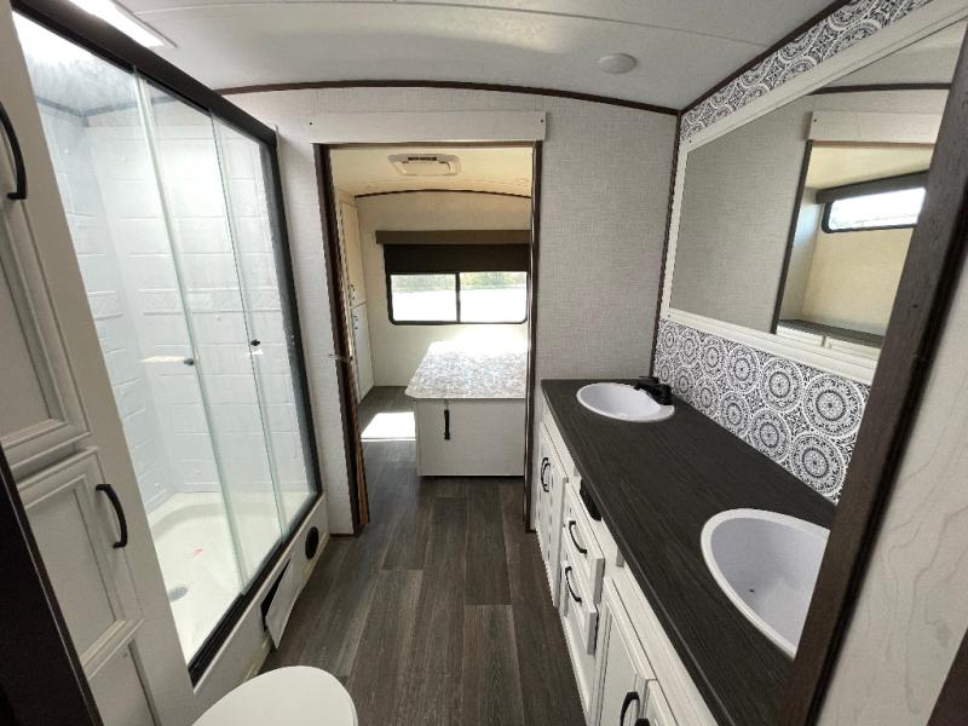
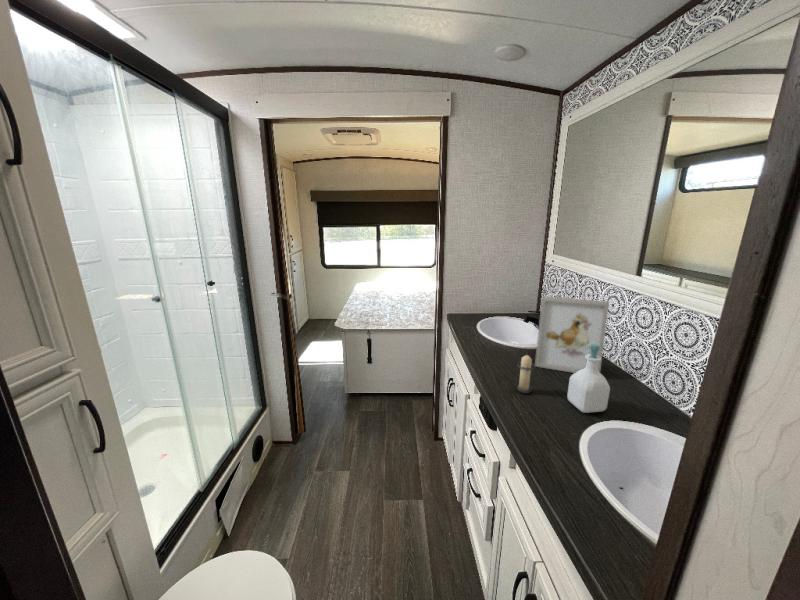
+ candle [515,352,536,394]
+ soap bottle [566,343,611,414]
+ picture frame [534,295,610,374]
